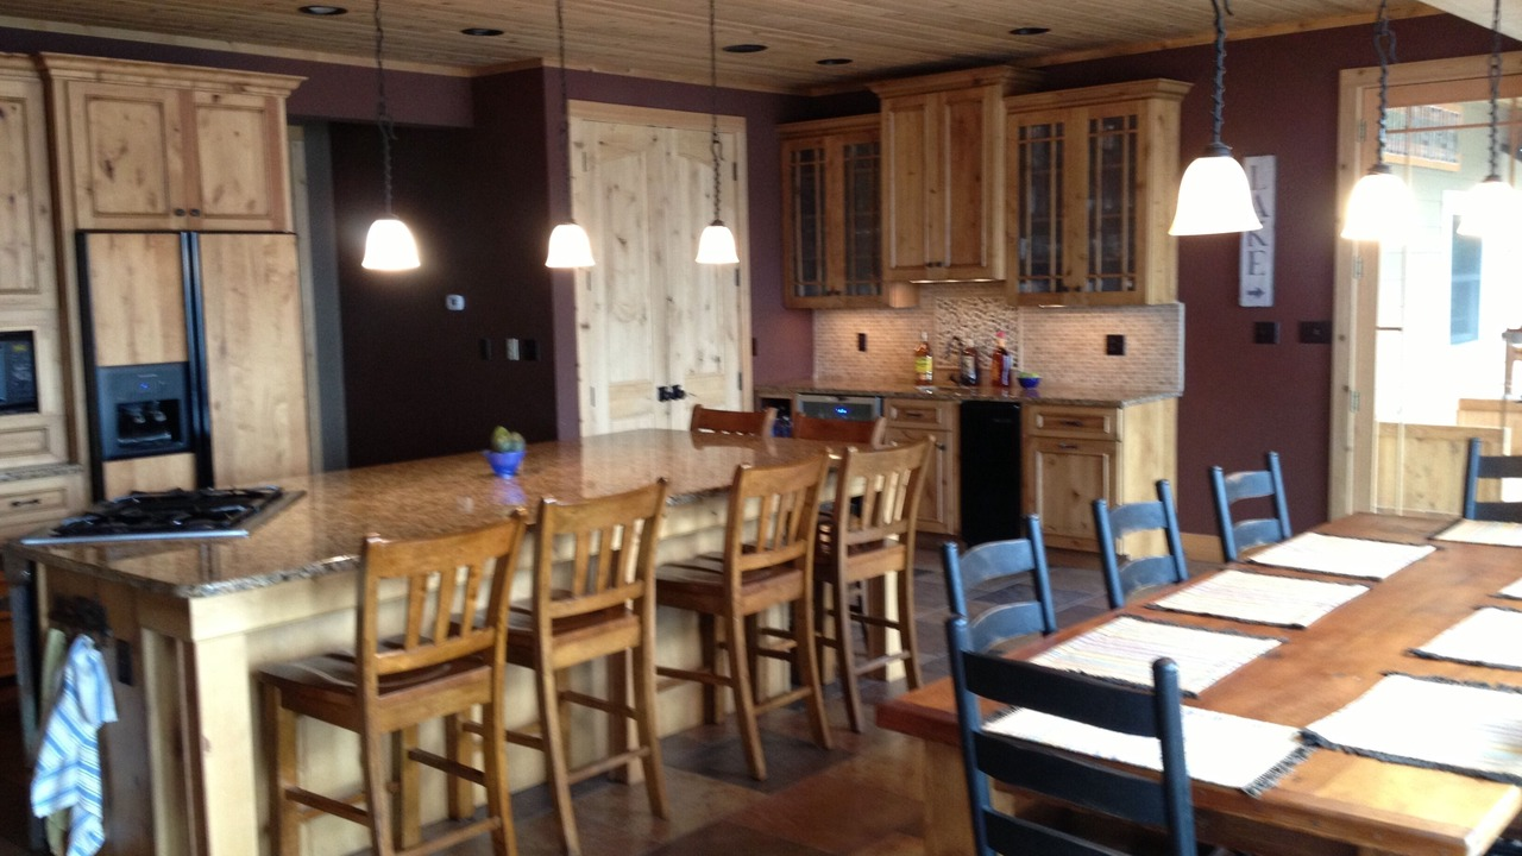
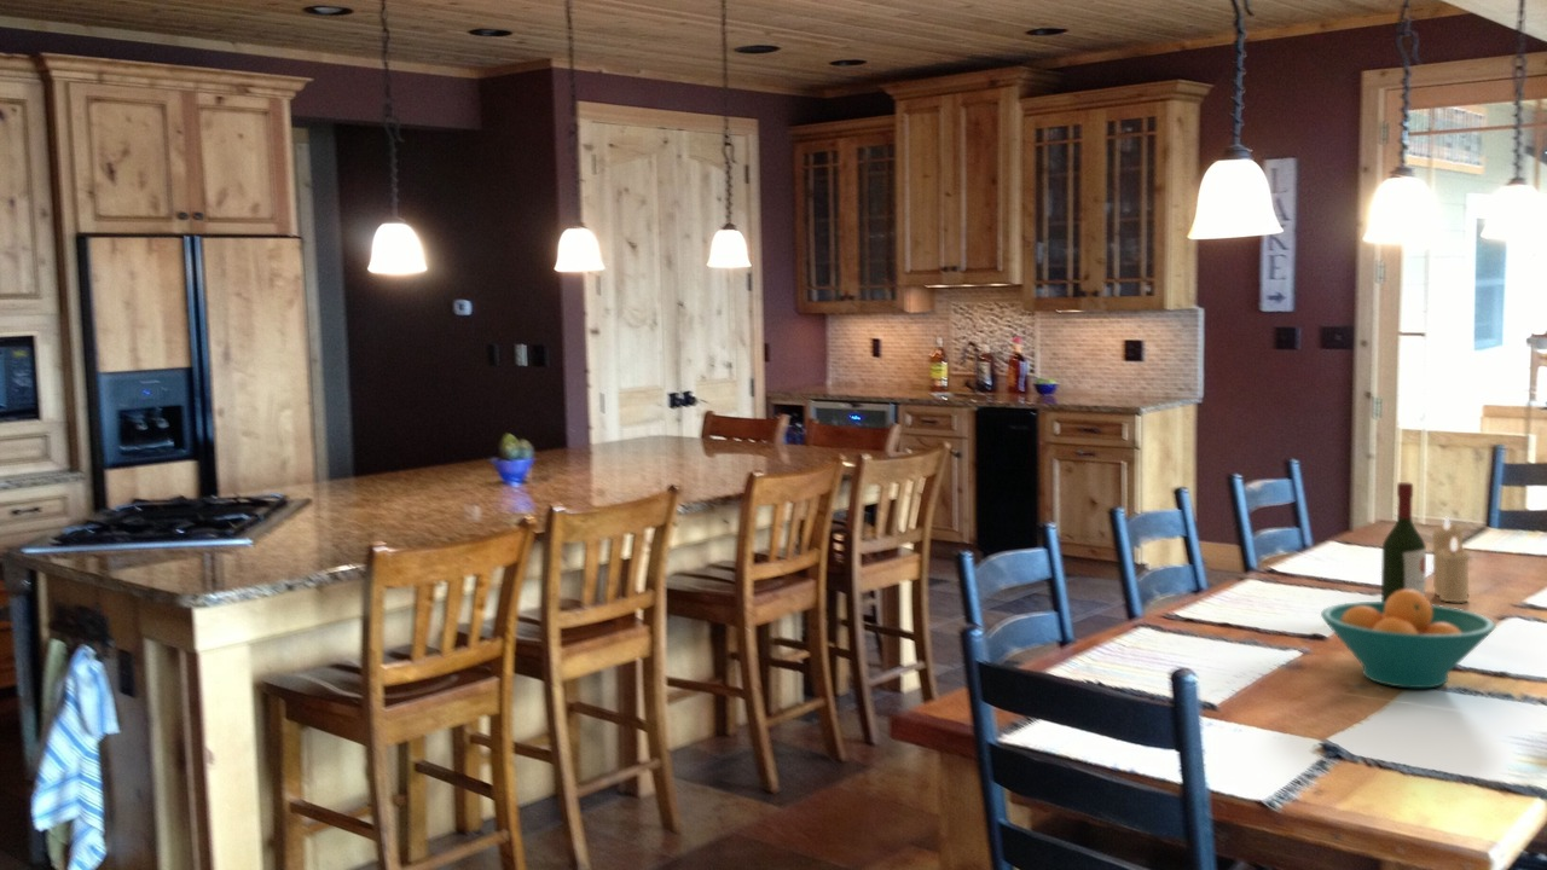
+ wine bottle [1380,481,1427,602]
+ fruit bowl [1320,590,1497,689]
+ candle [1431,515,1471,604]
